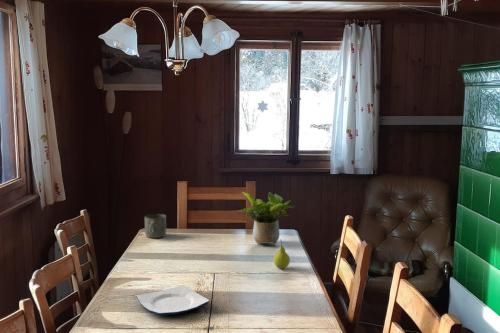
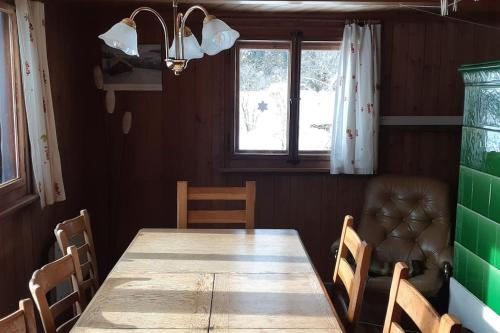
- plate [135,284,210,317]
- mug [144,213,167,239]
- fruit [272,238,291,270]
- potted plant [237,191,295,245]
